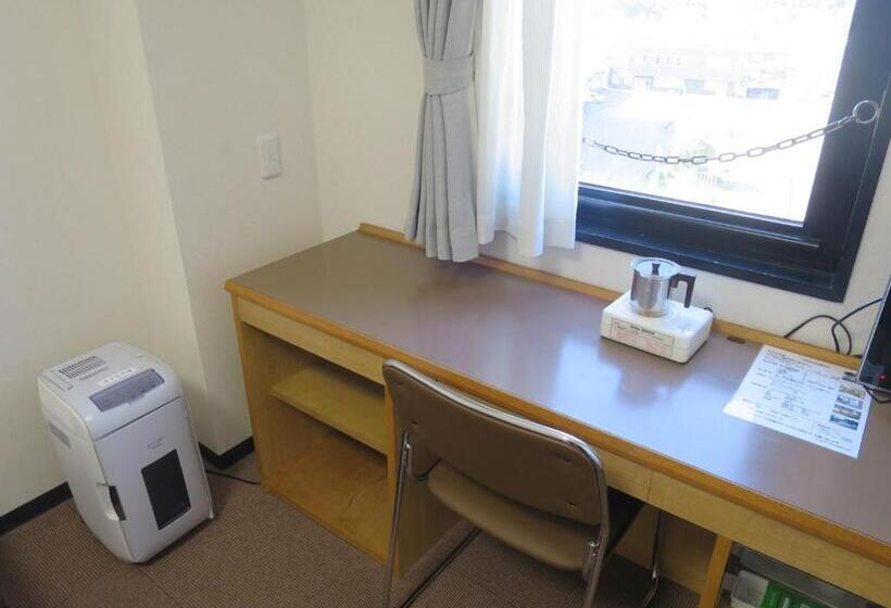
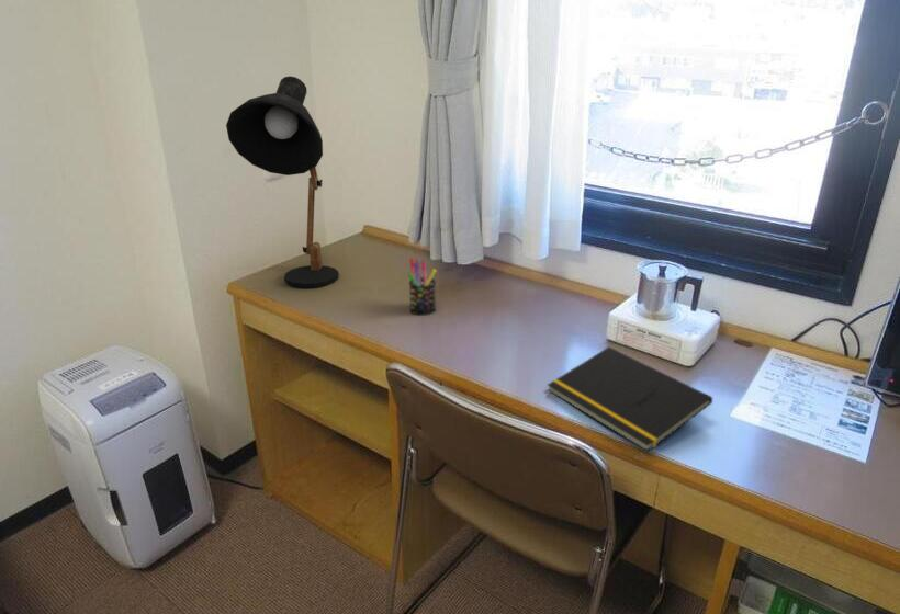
+ pen holder [407,257,437,317]
+ desk lamp [225,76,339,289]
+ notepad [547,345,713,453]
